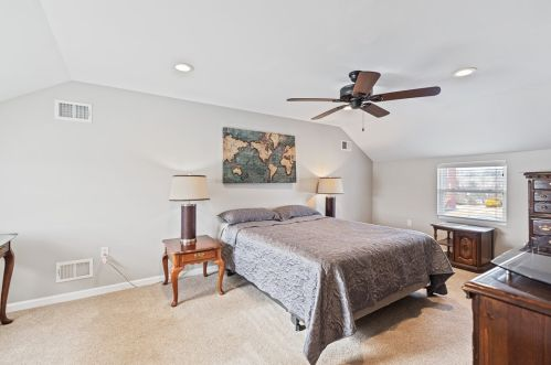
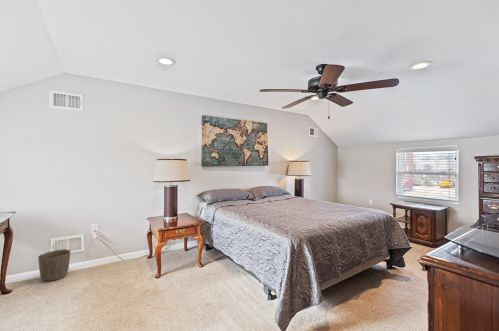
+ waste basket [37,248,71,282]
